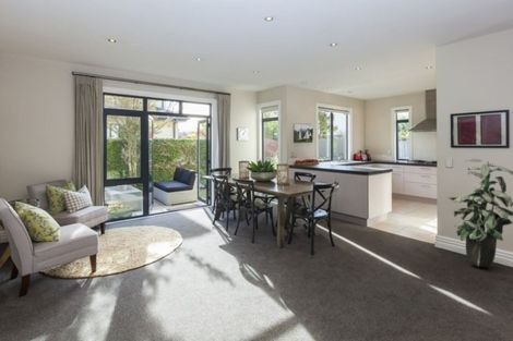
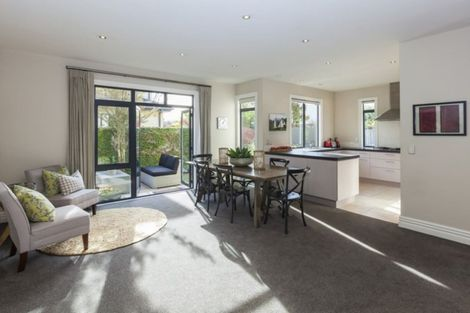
- indoor plant [448,158,513,269]
